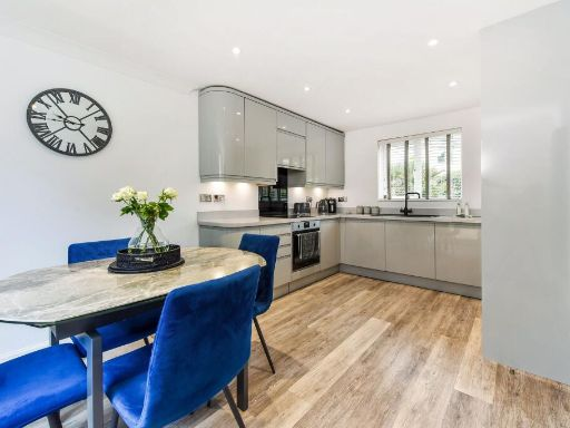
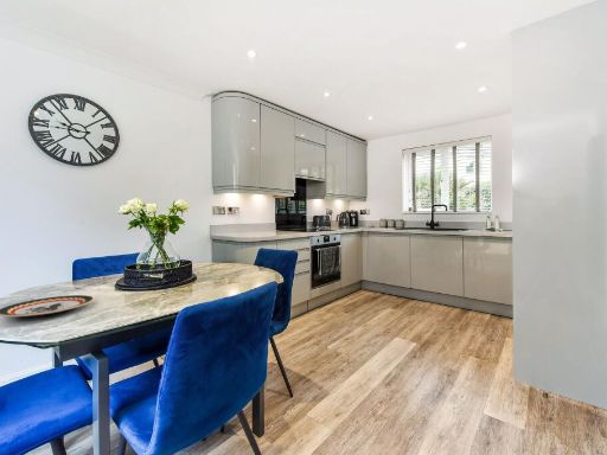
+ plate [0,294,95,318]
